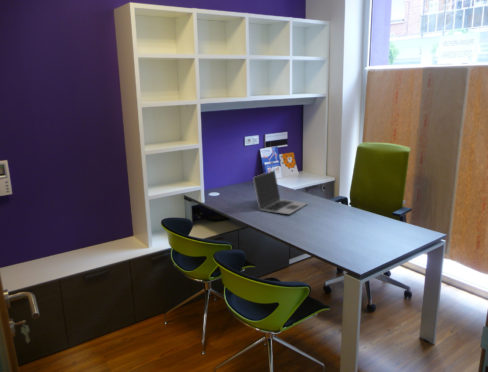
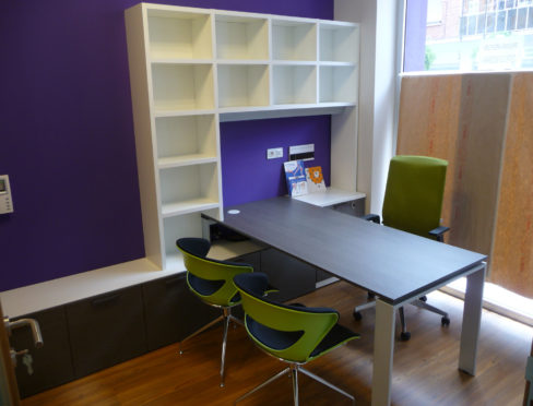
- laptop [252,169,309,215]
